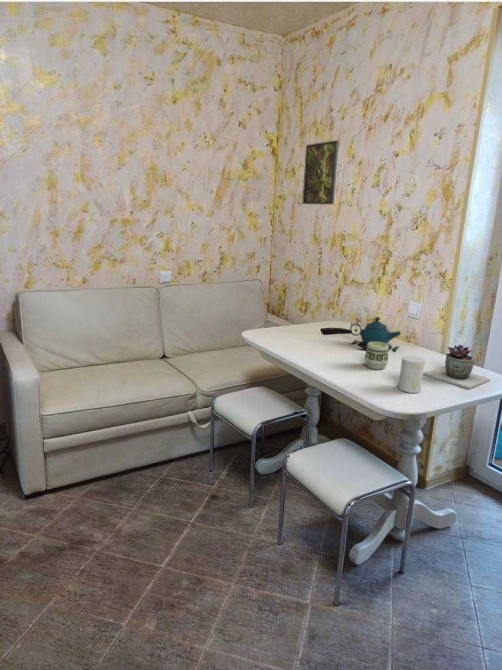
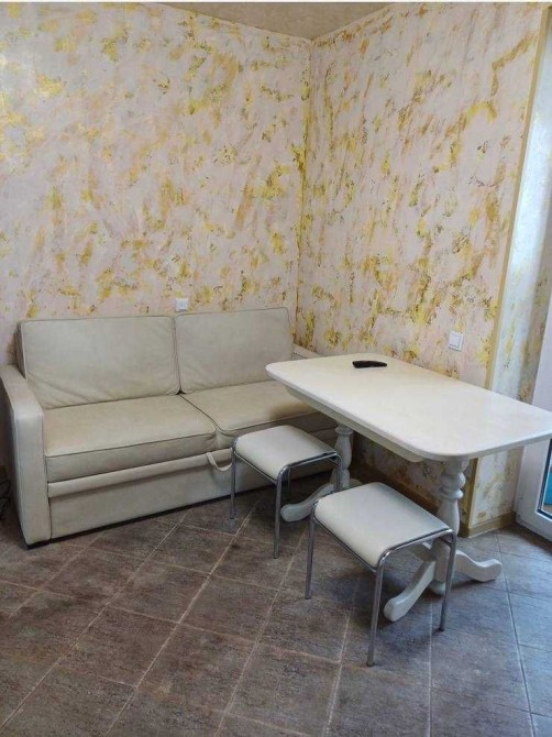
- teapot [349,316,402,352]
- succulent plant [423,344,491,390]
- cup [398,355,426,394]
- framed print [301,139,340,205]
- cup [364,342,389,370]
